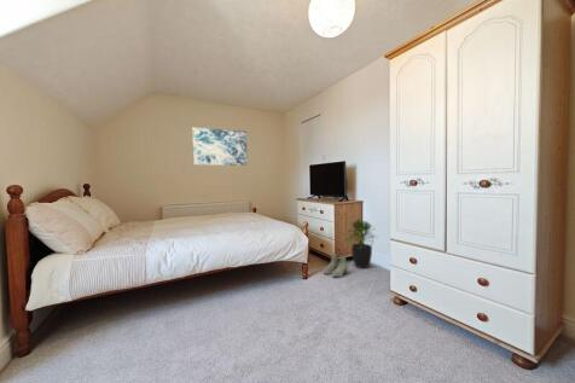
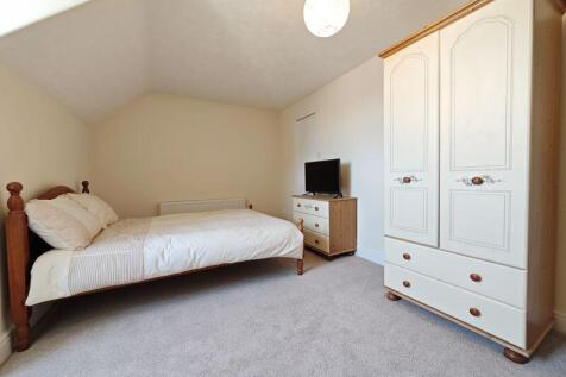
- boots [323,251,349,278]
- potted plant [345,217,378,269]
- wall art [191,126,249,167]
